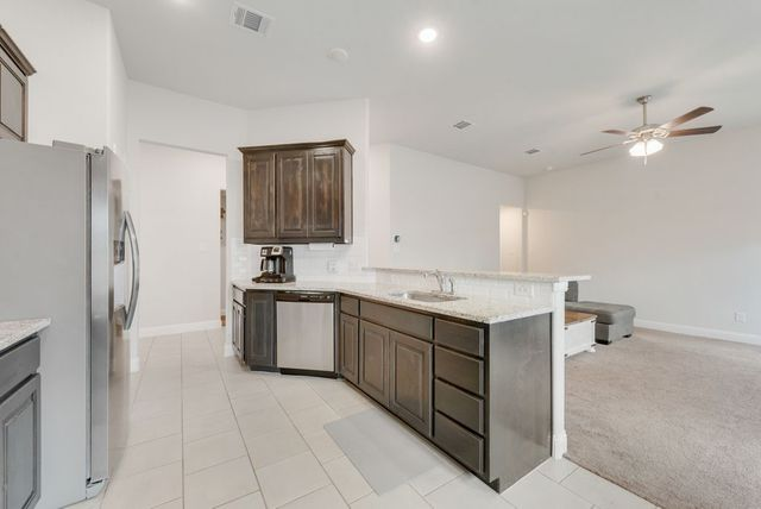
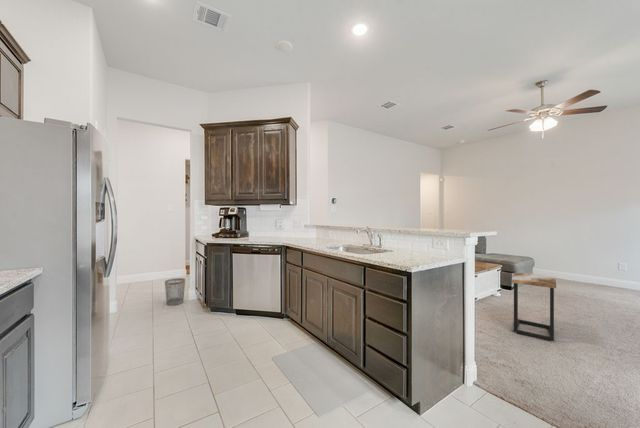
+ side table [511,271,557,343]
+ wastebasket [164,277,186,306]
